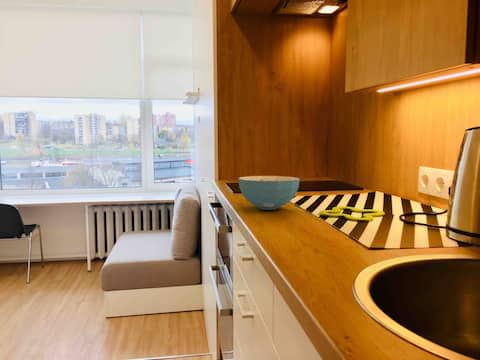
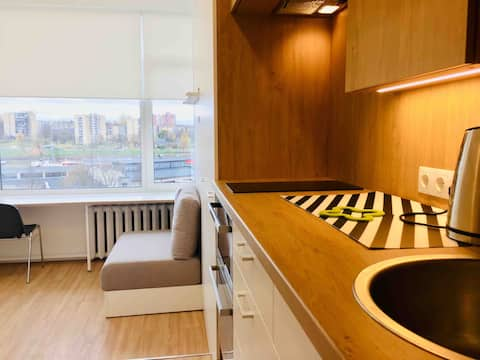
- cereal bowl [237,175,301,211]
